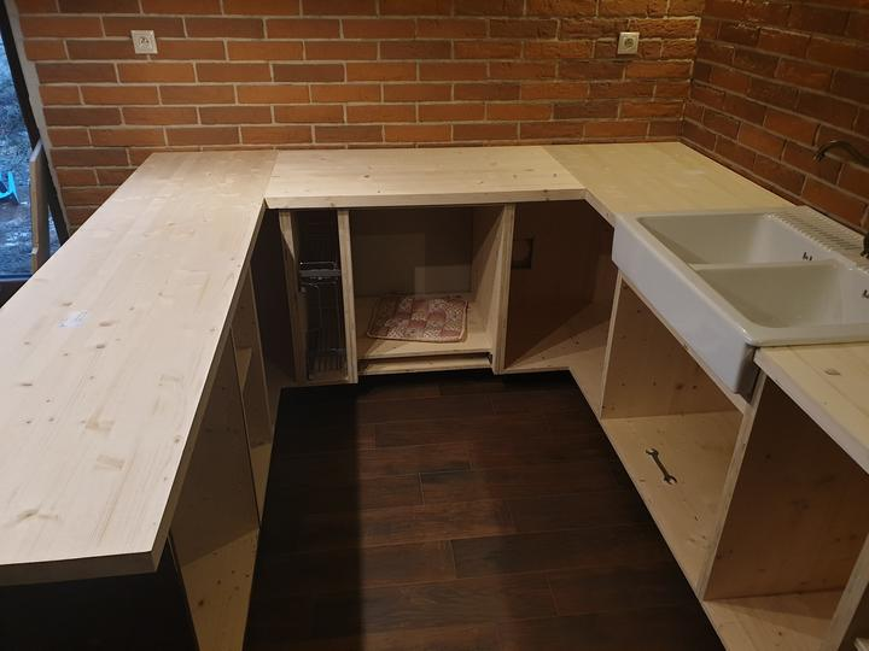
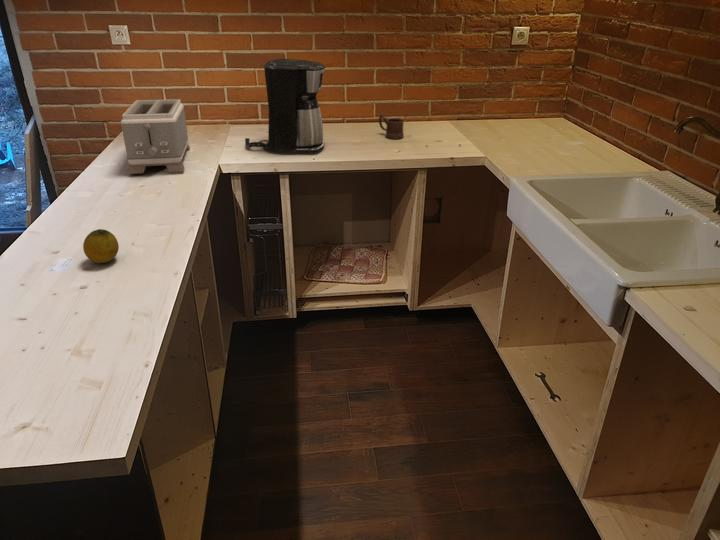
+ mug [378,113,405,140]
+ coffee maker [244,58,327,154]
+ fruit [82,228,120,264]
+ toaster [120,98,191,175]
